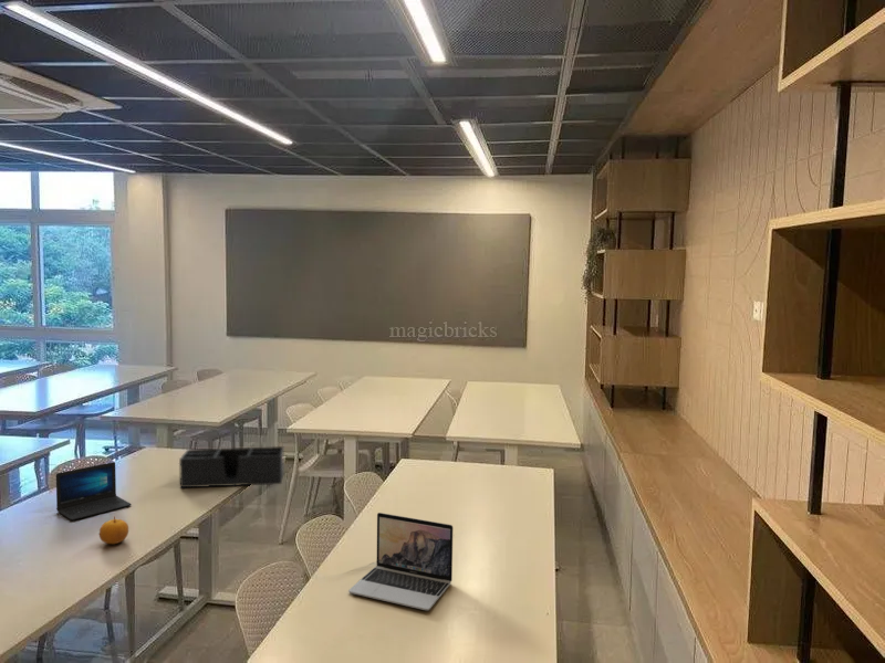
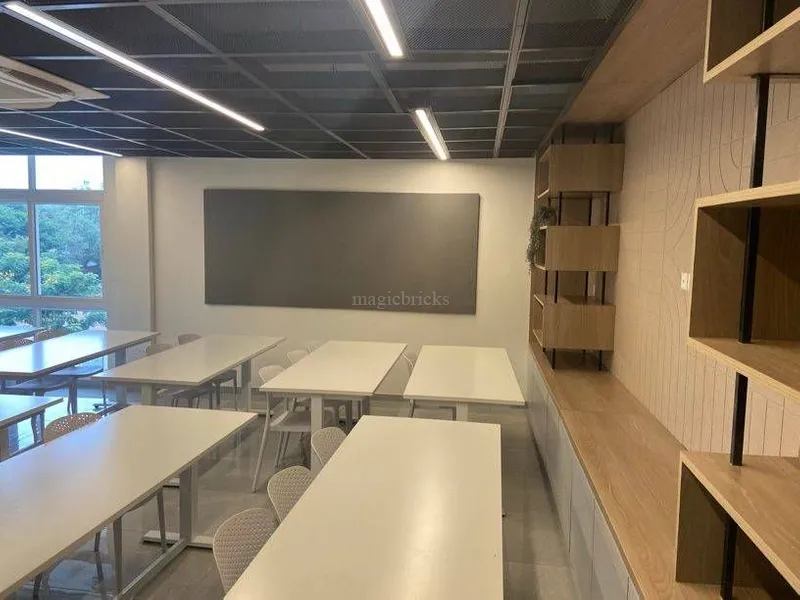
- desk organizer [178,445,284,488]
- fruit [98,515,129,545]
- laptop [347,512,454,611]
- laptop [55,461,133,522]
